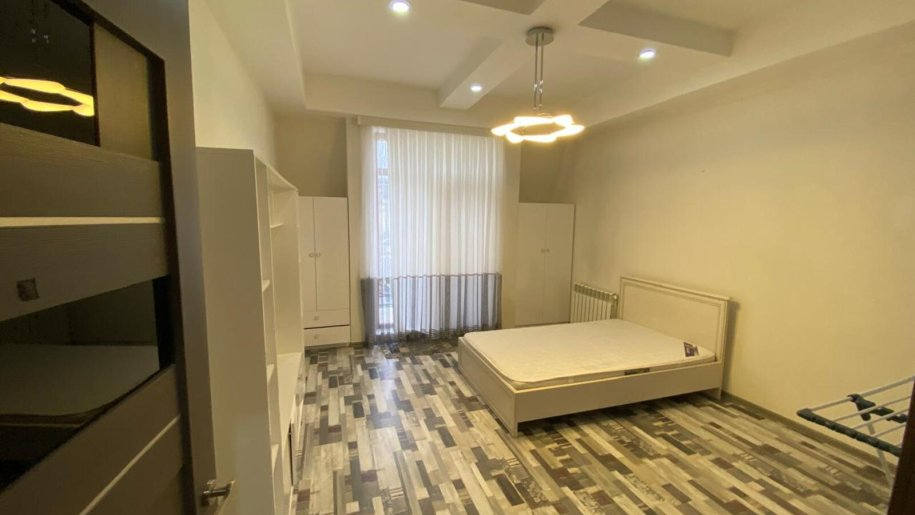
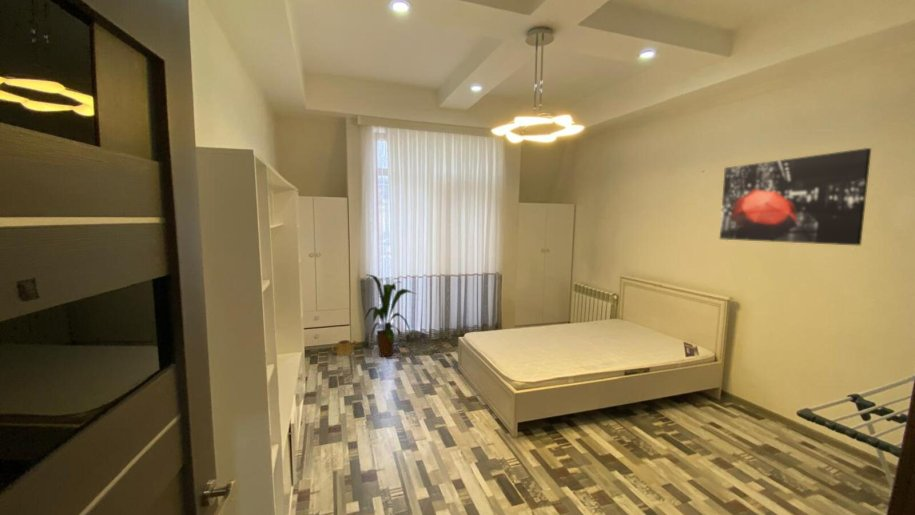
+ watering can [331,339,359,357]
+ wall art [719,147,872,246]
+ house plant [364,274,417,358]
